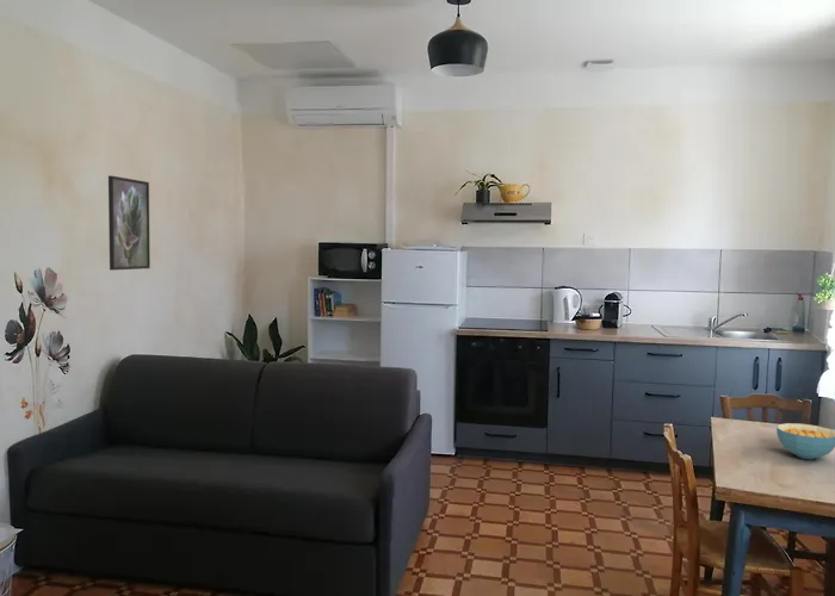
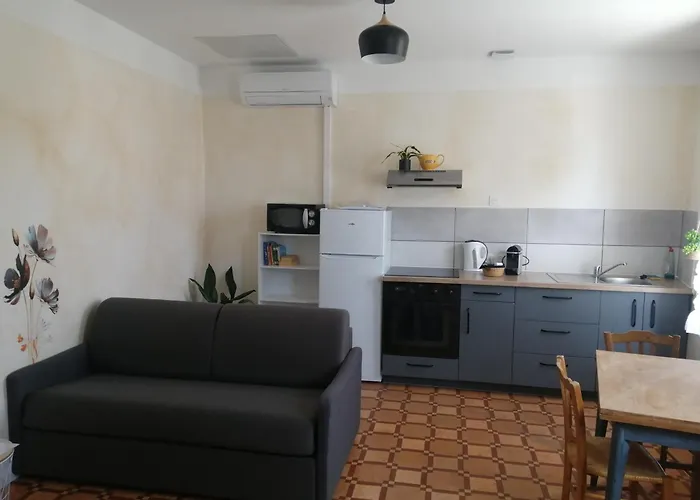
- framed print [107,174,151,272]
- cereal bowl [775,422,835,460]
